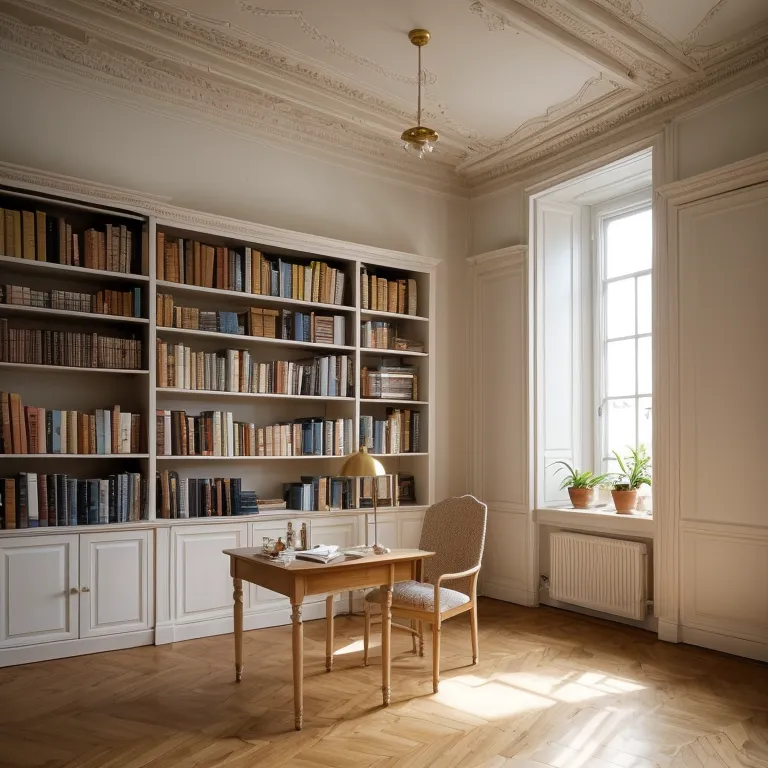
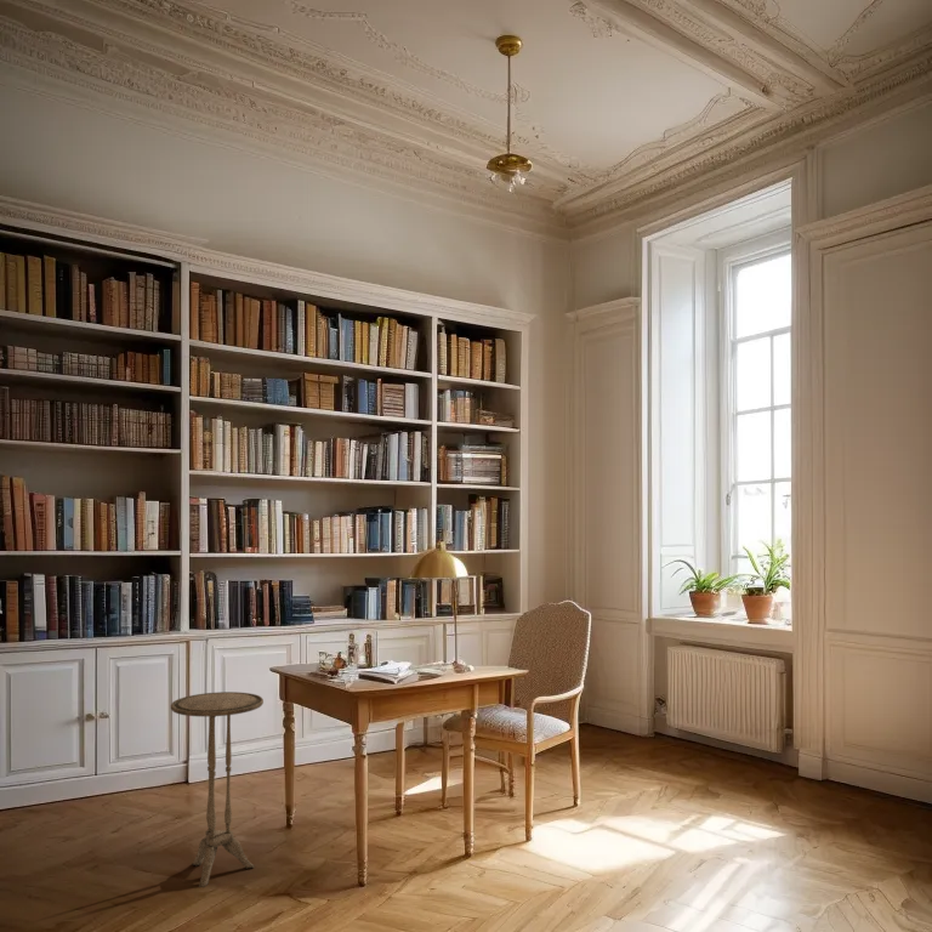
+ side table [170,691,265,888]
